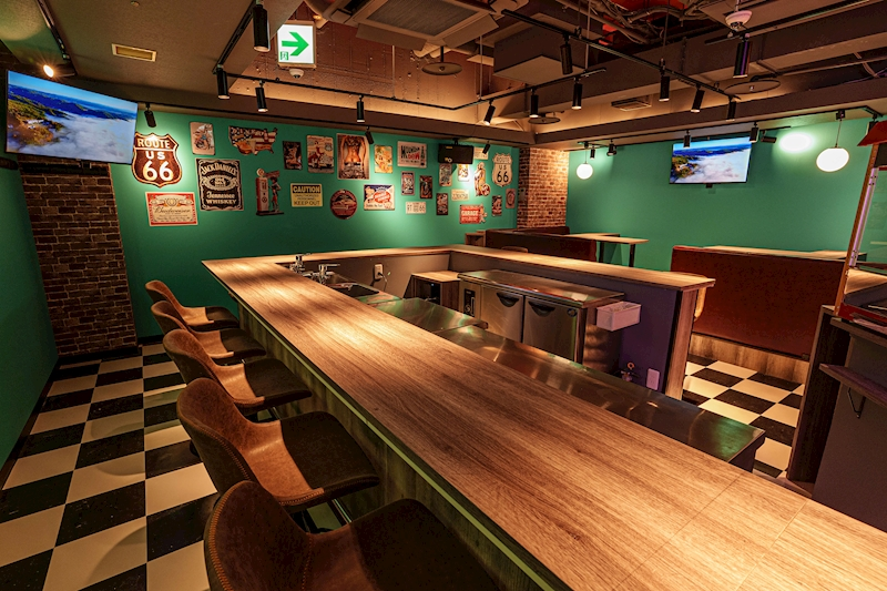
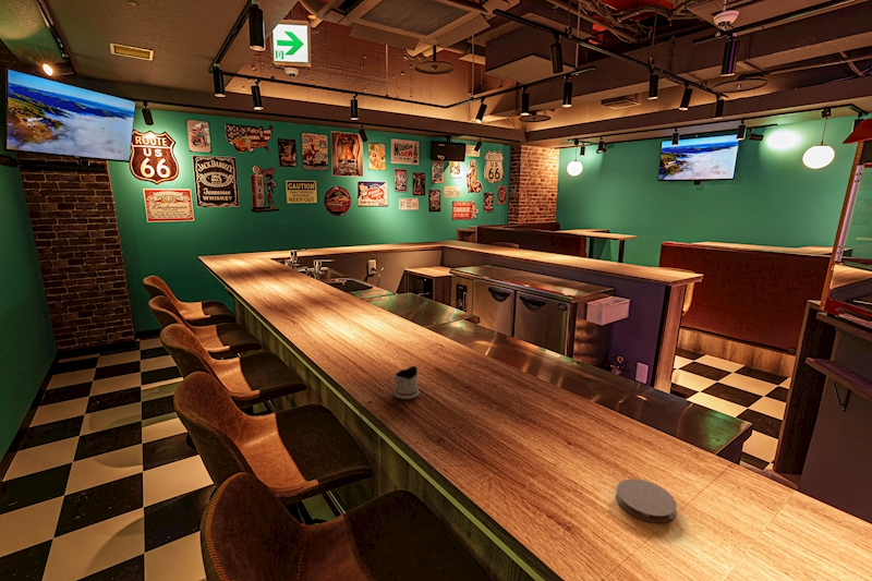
+ coaster [615,477,678,523]
+ tea glass holder [386,365,421,400]
